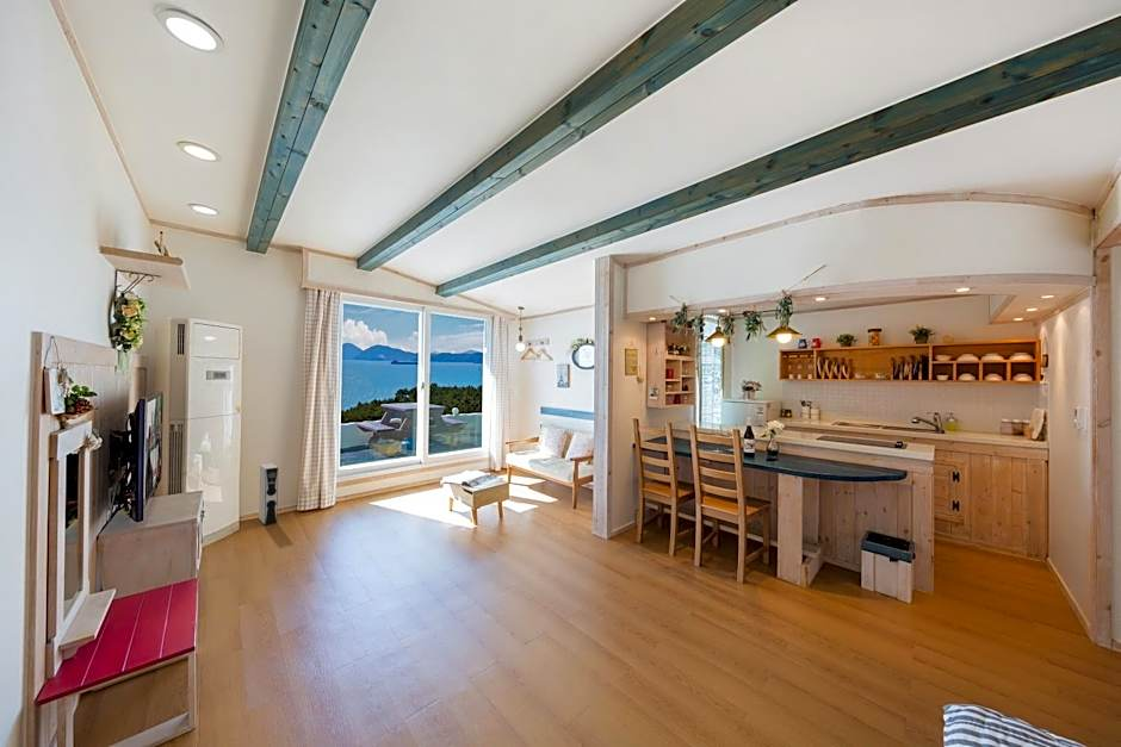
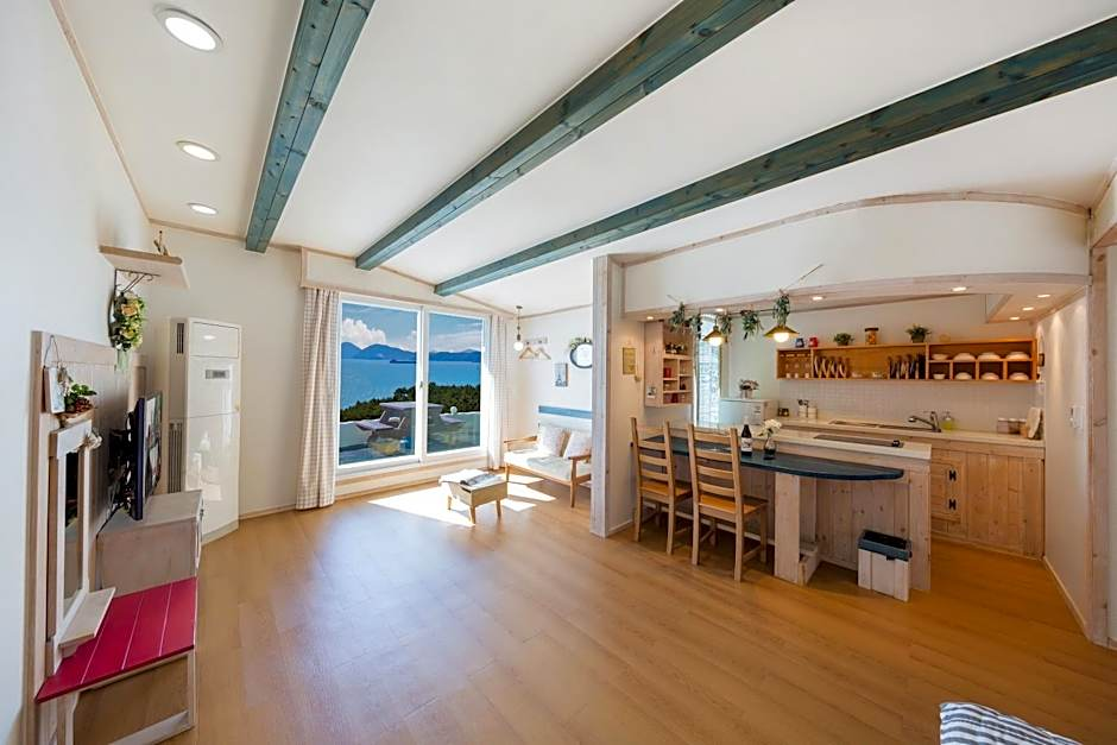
- speaker [258,462,279,527]
